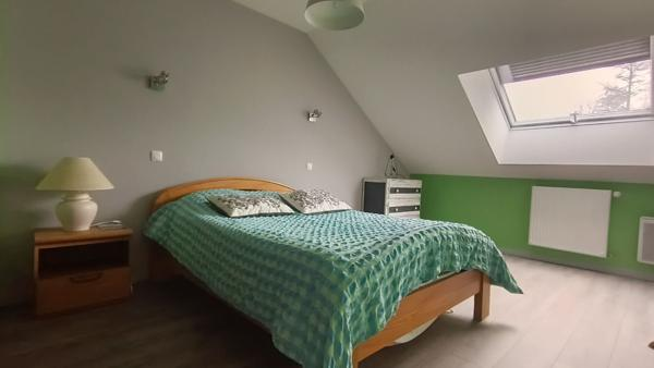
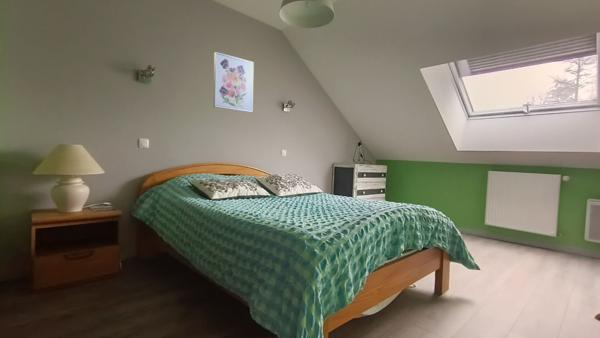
+ wall art [212,51,255,113]
